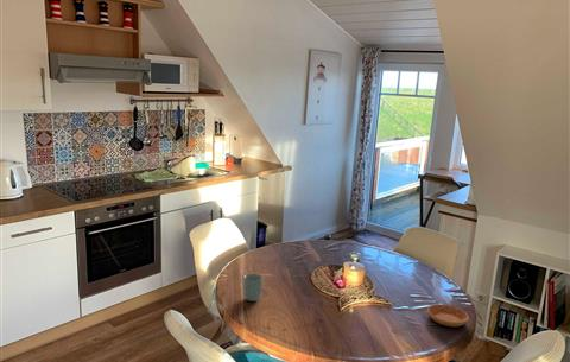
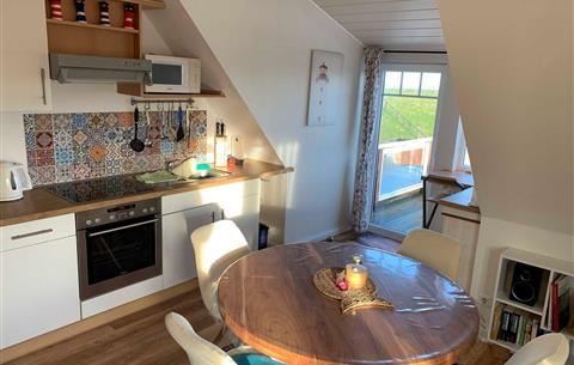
- saucer [426,304,470,328]
- cup [242,272,264,303]
